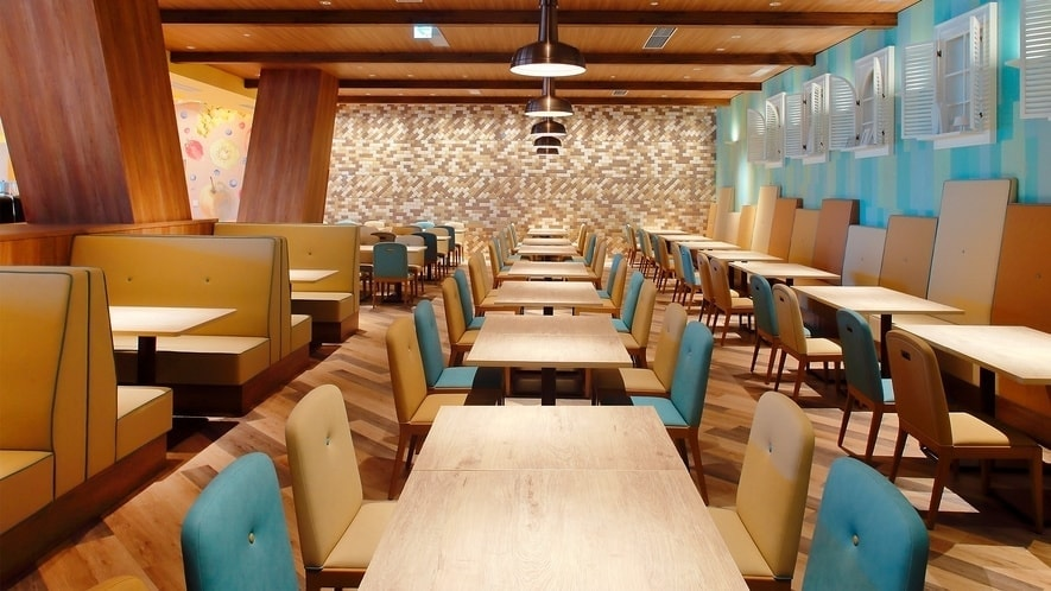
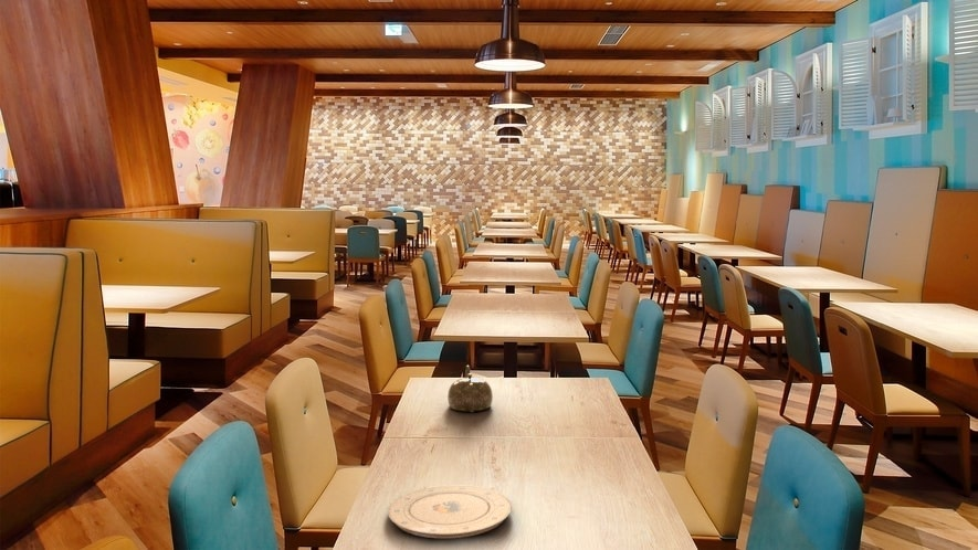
+ teapot [446,364,494,413]
+ plate [387,484,513,539]
